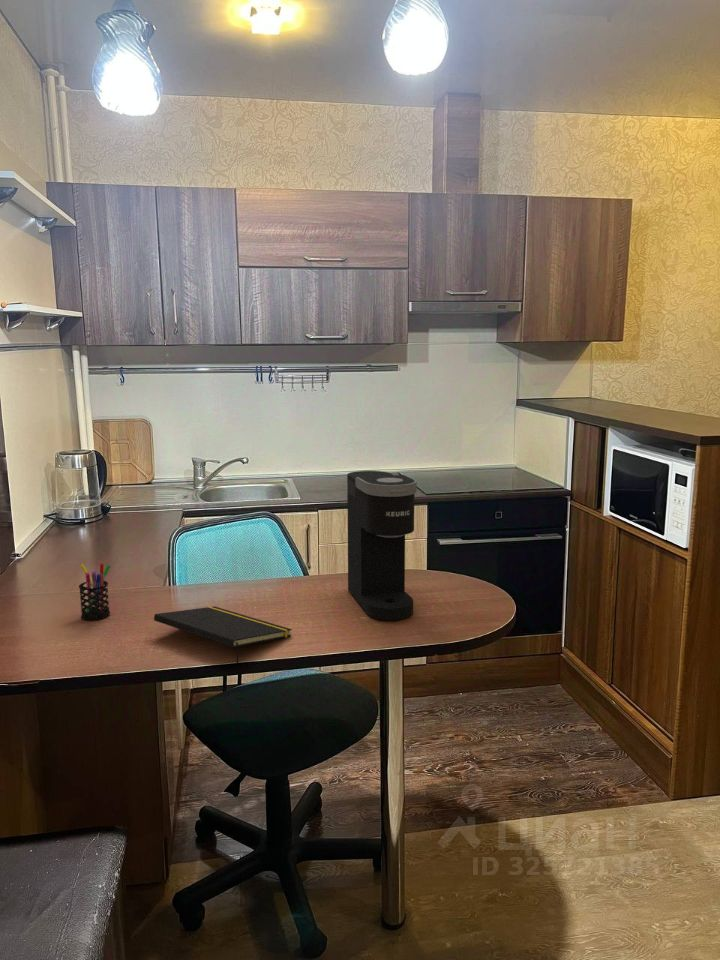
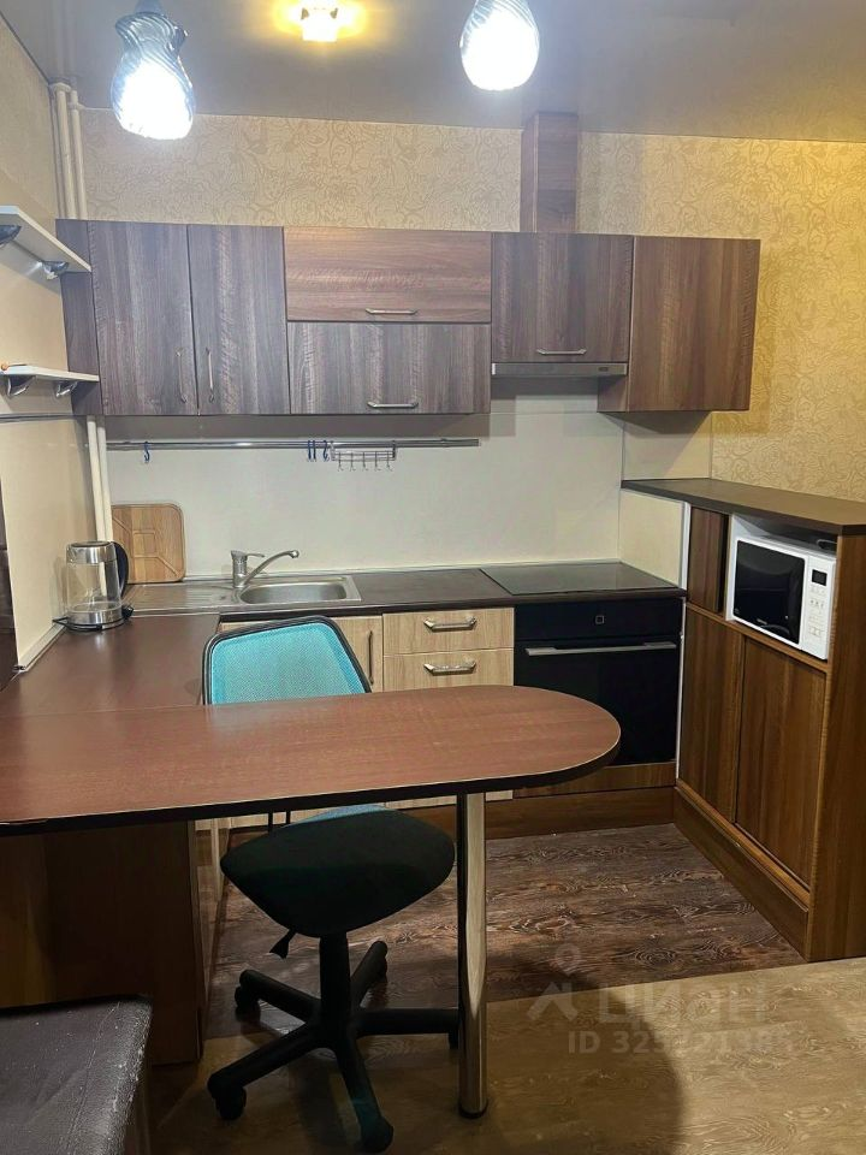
- coffee maker [346,470,418,622]
- pen holder [78,562,111,621]
- notepad [153,605,293,665]
